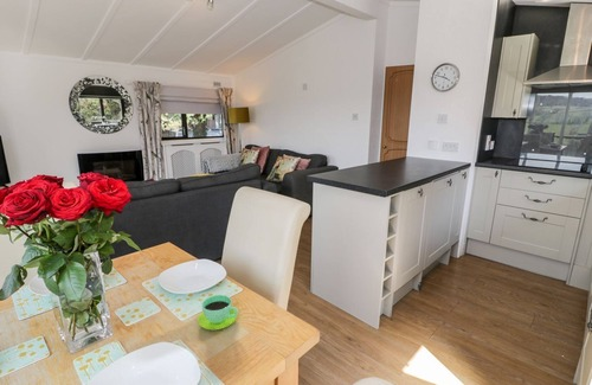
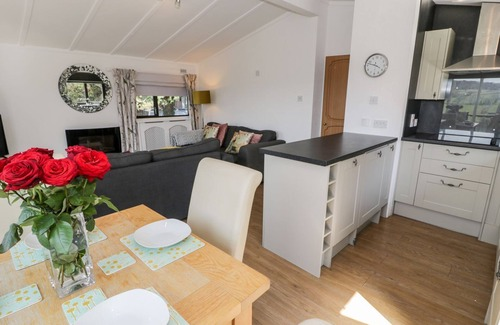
- cup [197,294,239,332]
